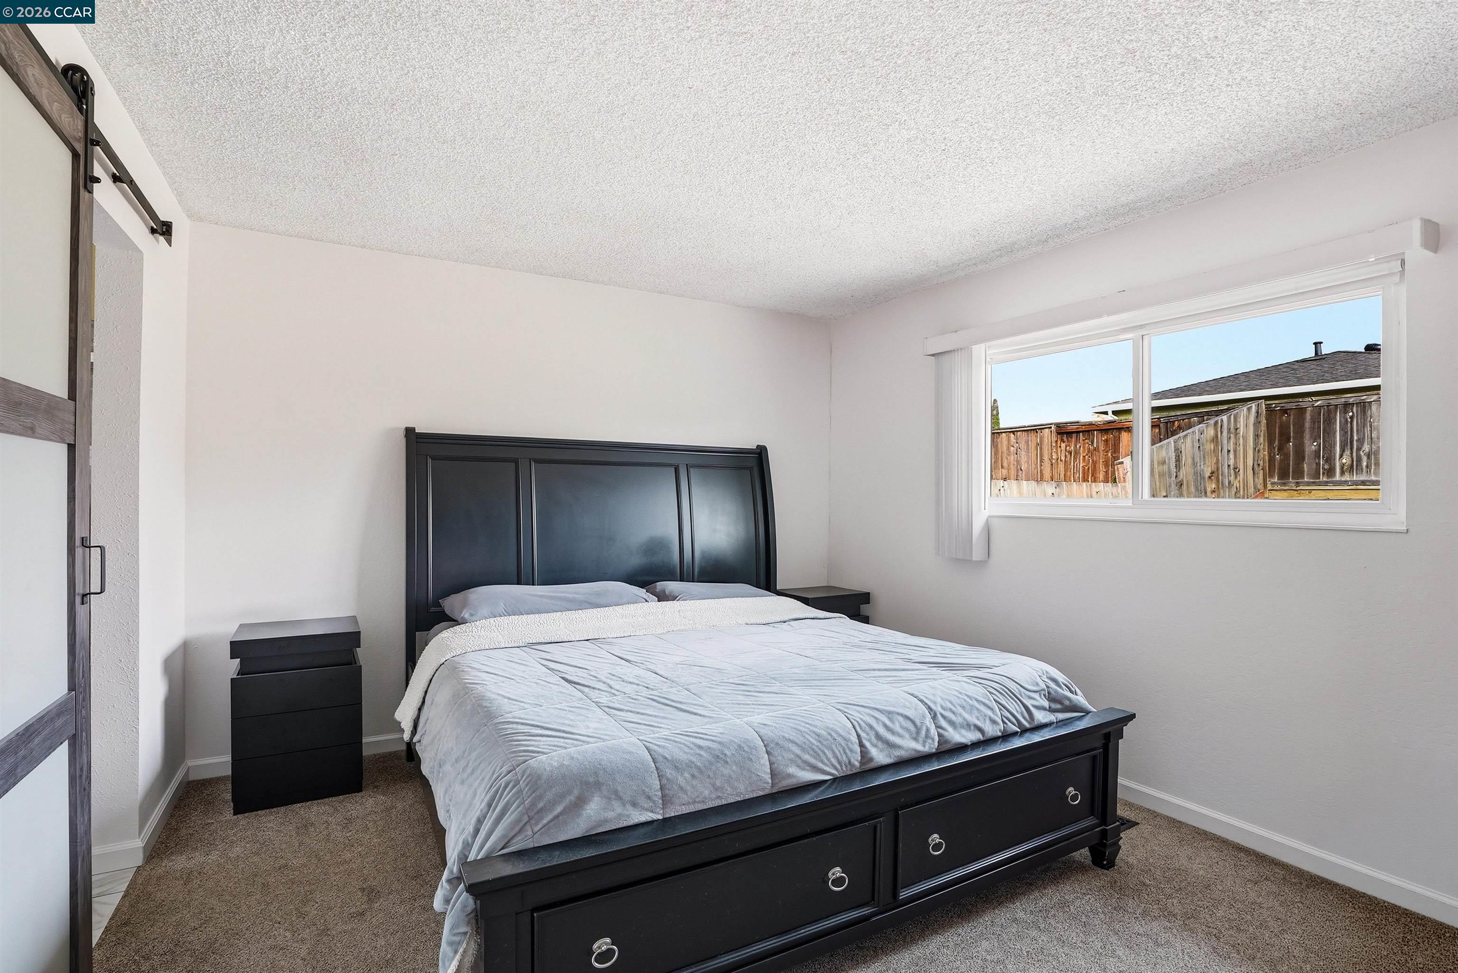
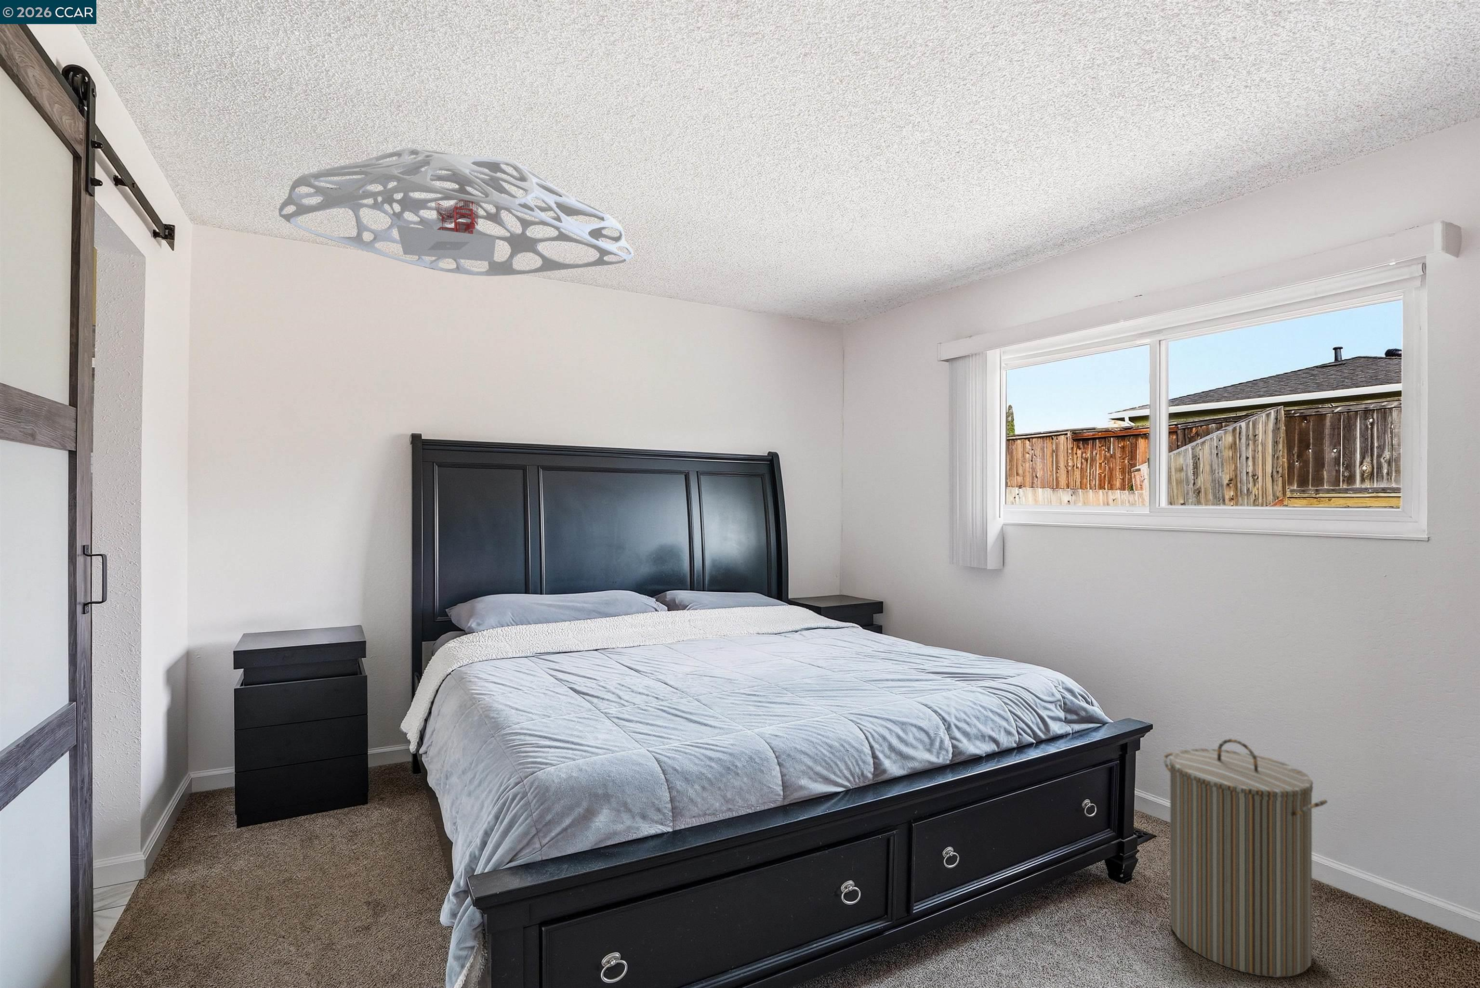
+ ceiling light [278,147,634,277]
+ laundry hamper [1163,738,1328,978]
